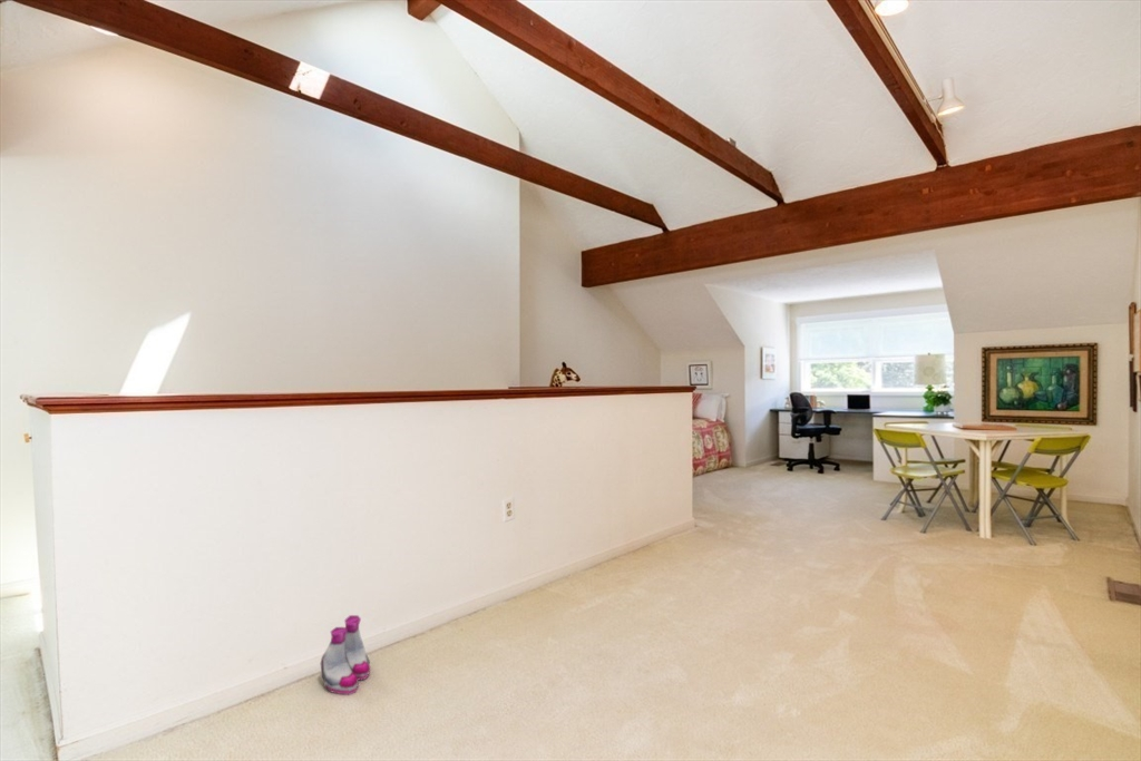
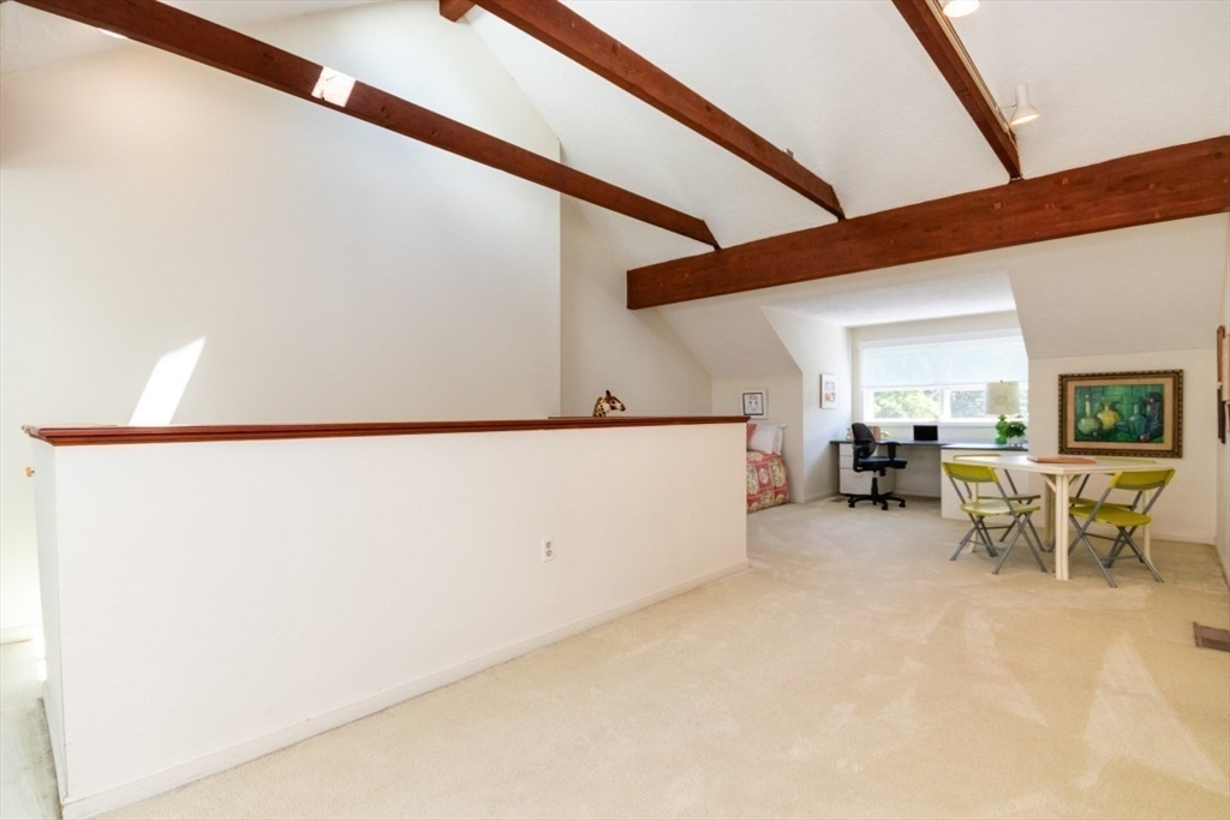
- boots [320,614,371,696]
